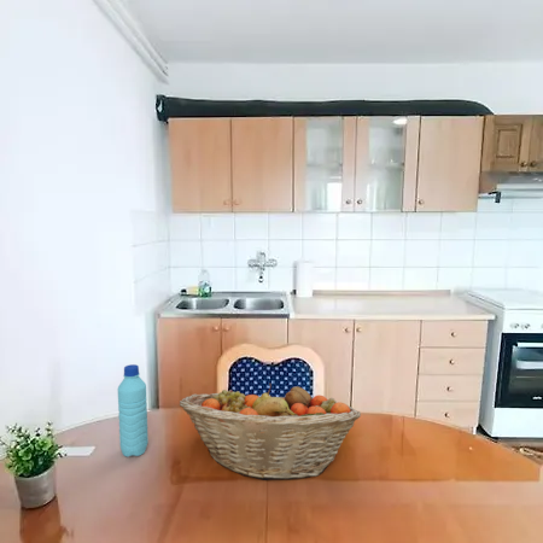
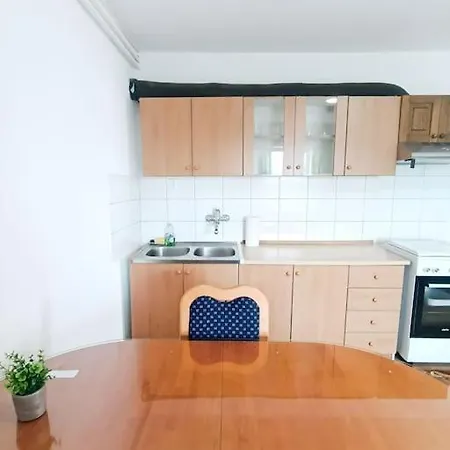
- water bottle [117,363,150,457]
- fruit basket [179,383,362,481]
